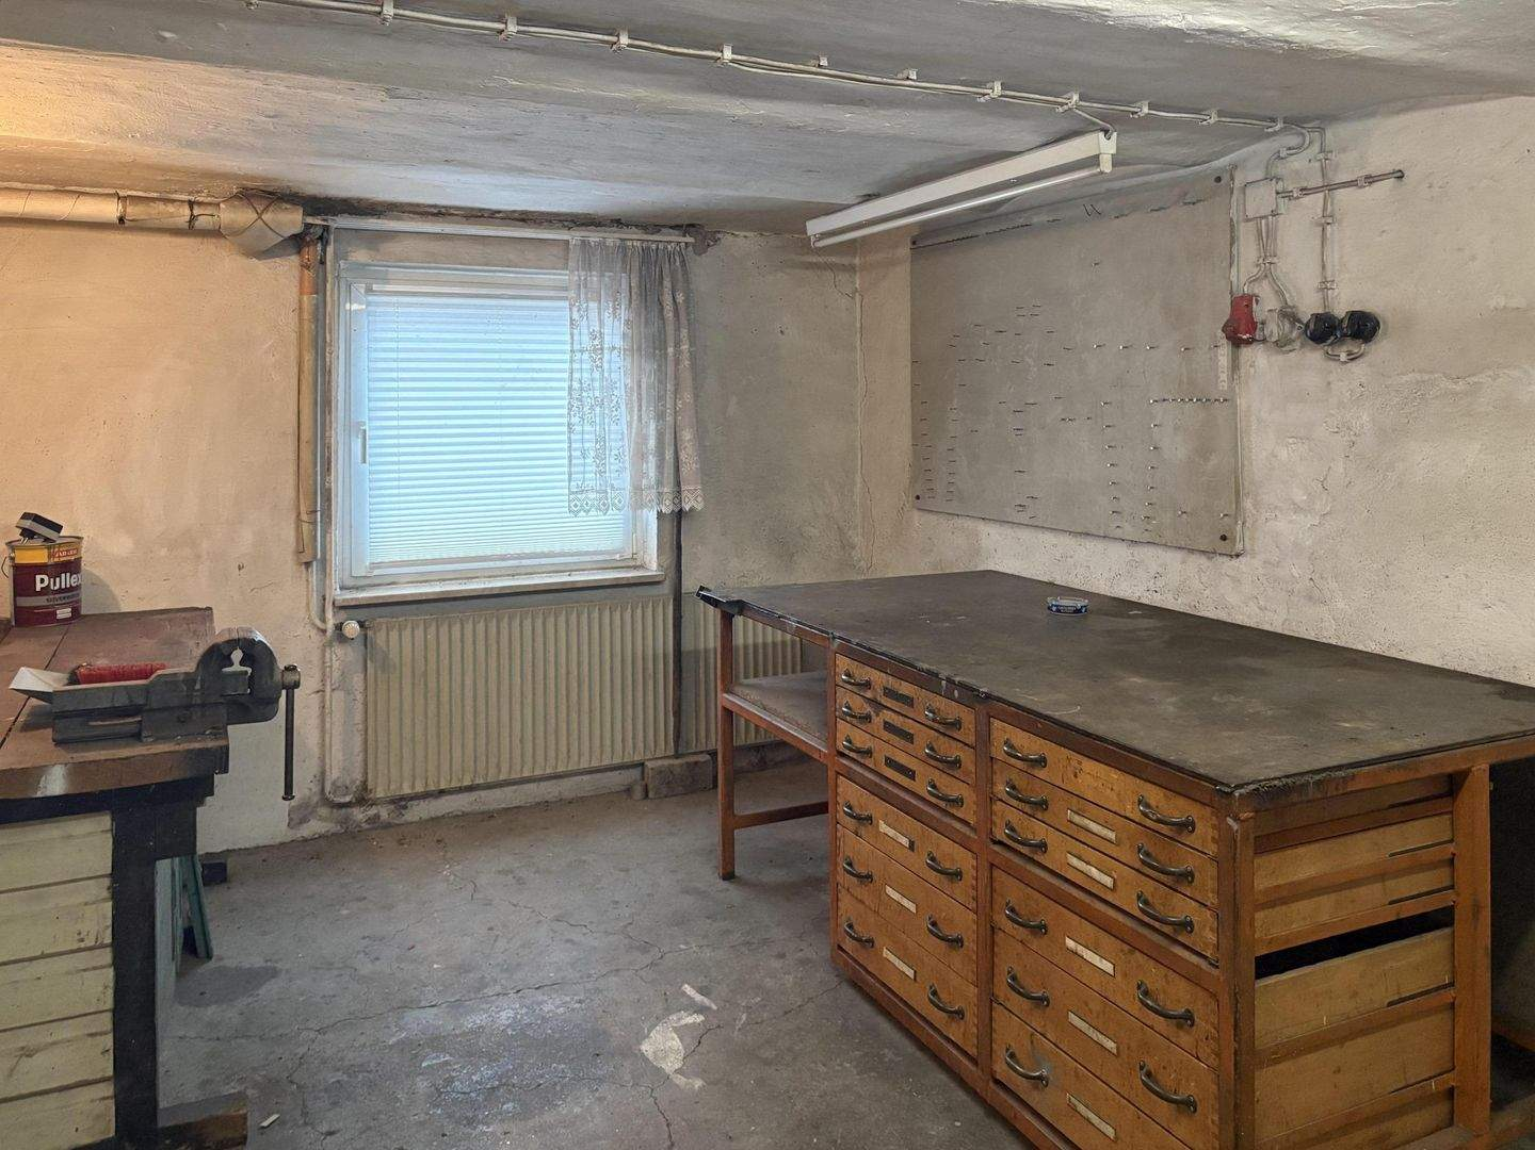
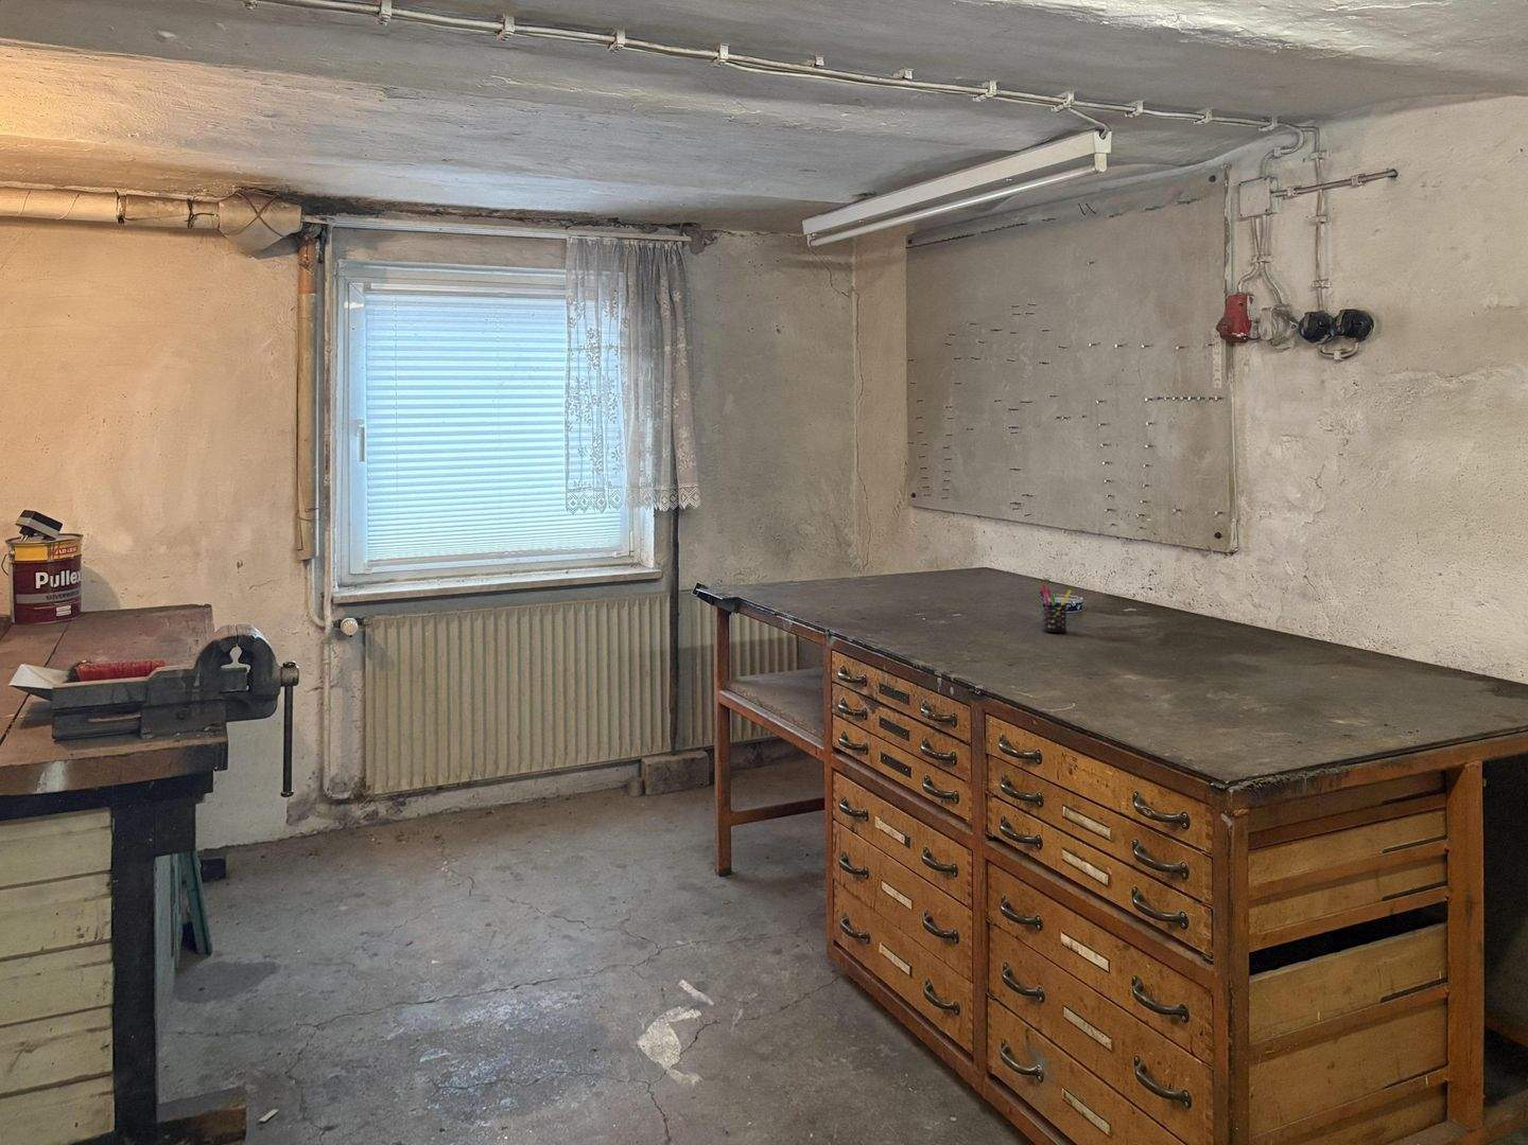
+ pen holder [1038,585,1073,634]
